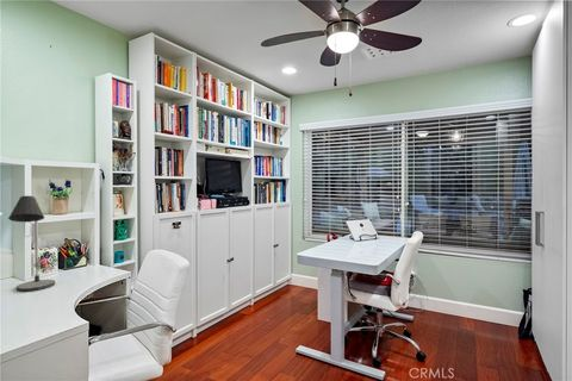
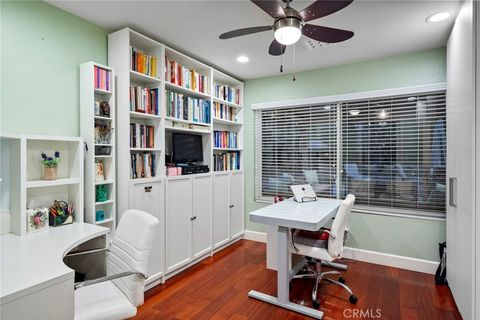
- desk lamp [7,195,56,293]
